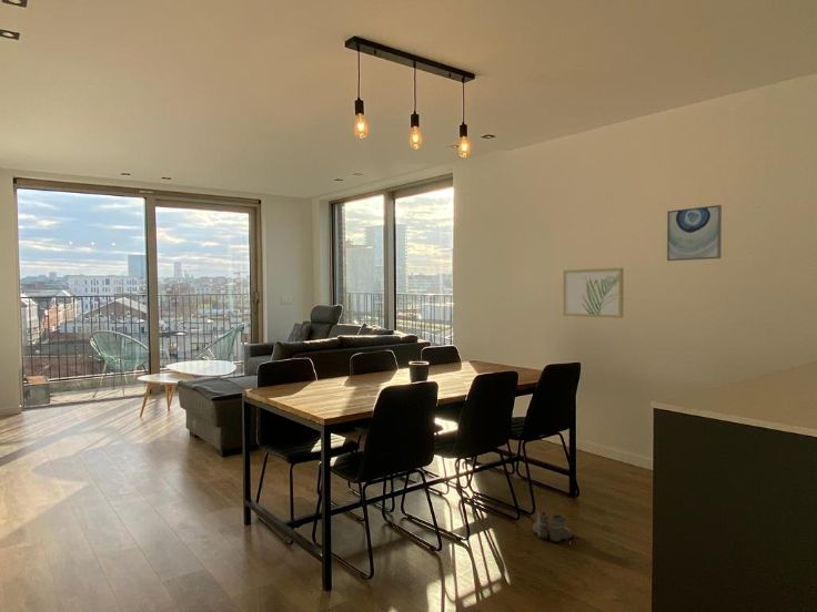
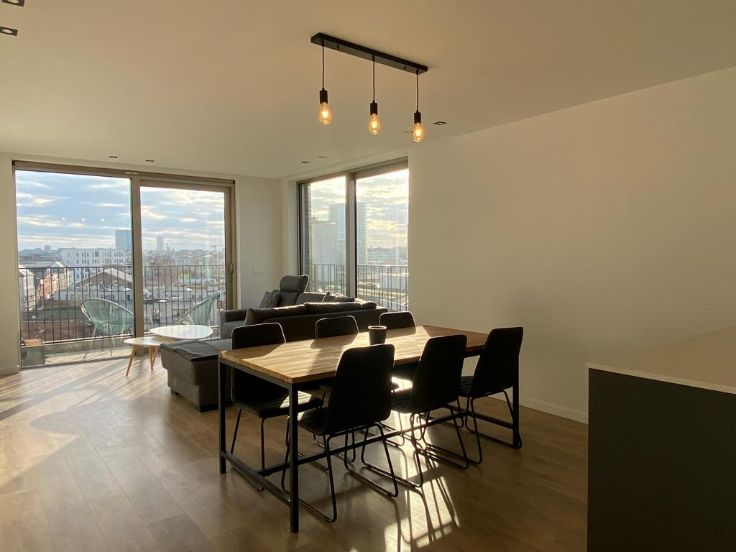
- wall art [666,204,723,262]
- boots [532,510,574,543]
- wall art [562,267,625,319]
